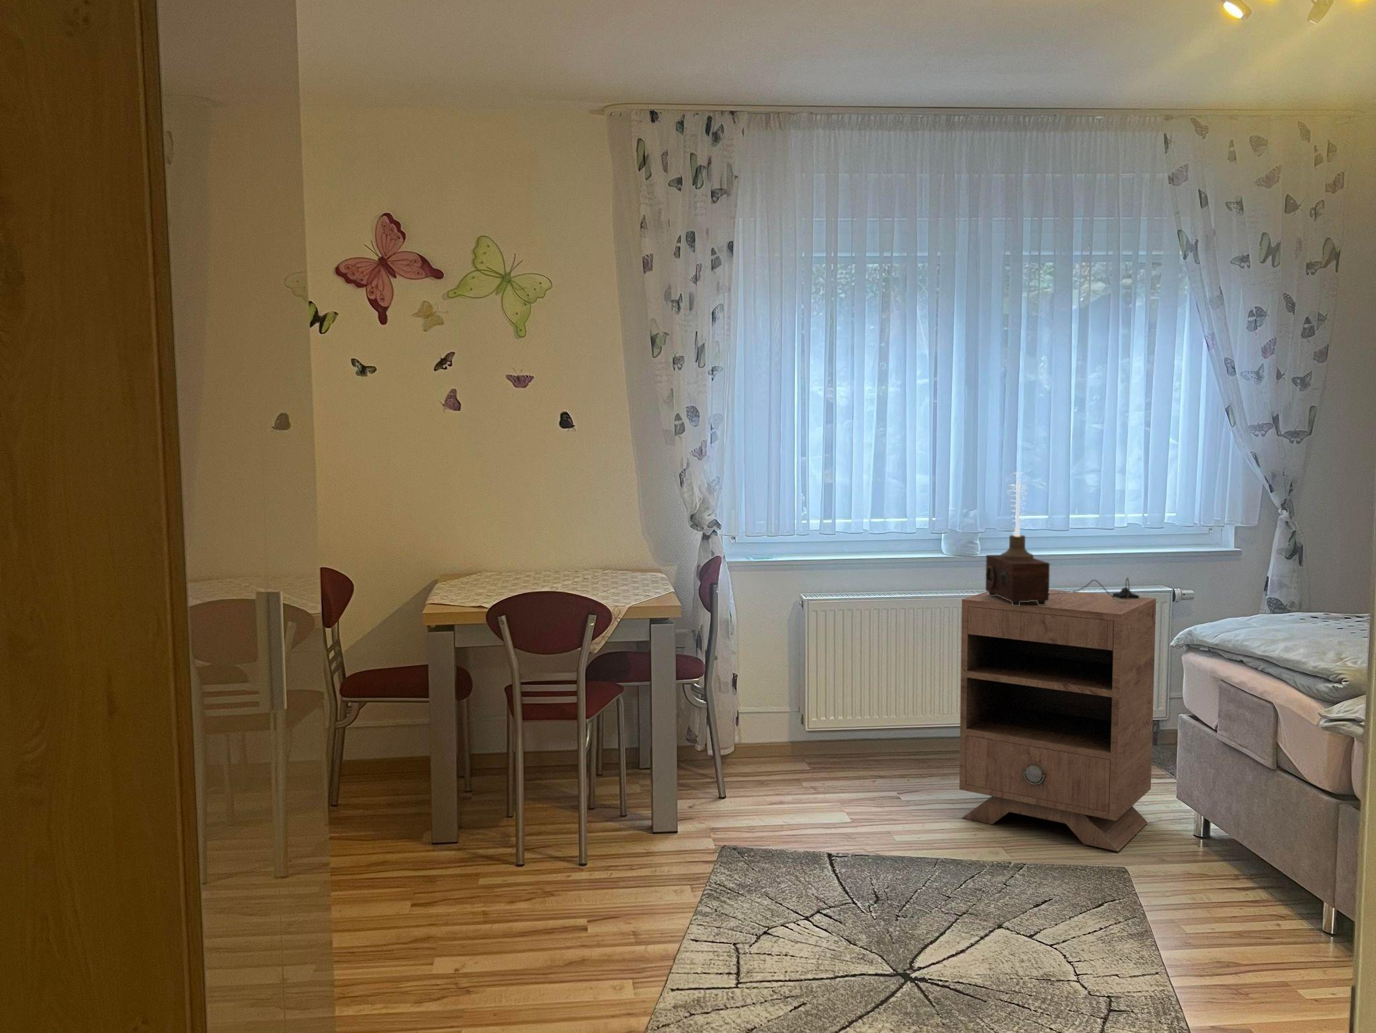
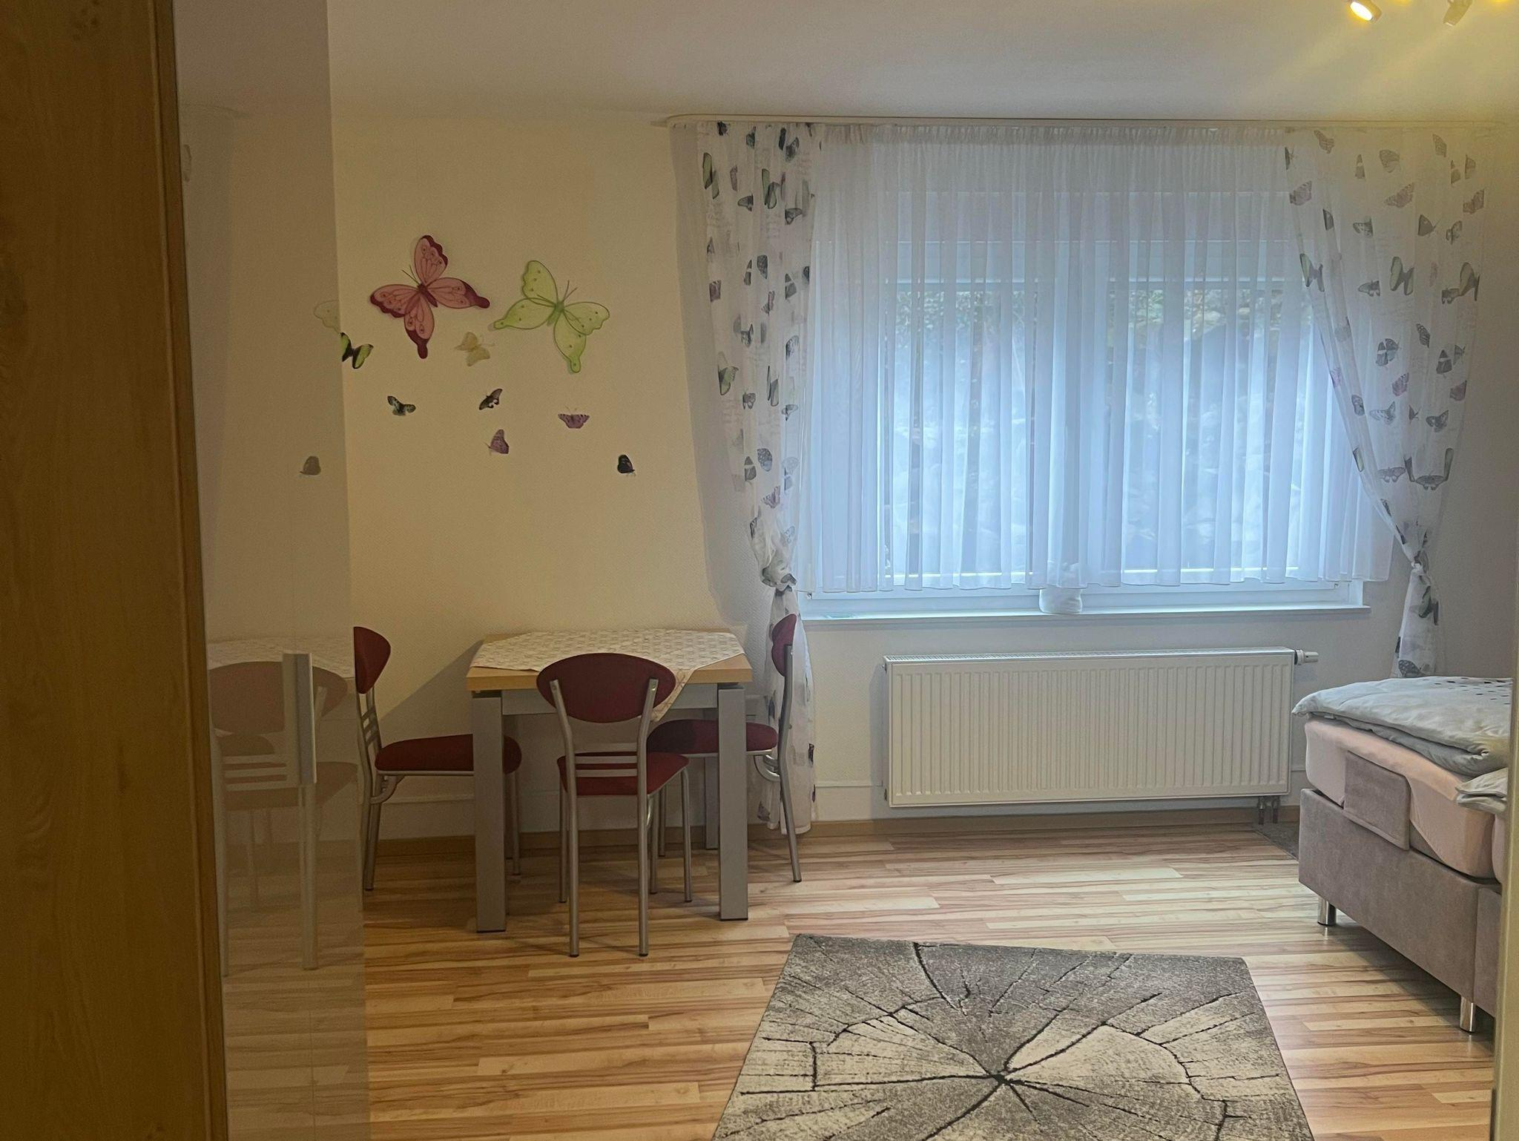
- table lamp [985,472,1141,605]
- nightstand [959,589,1157,852]
